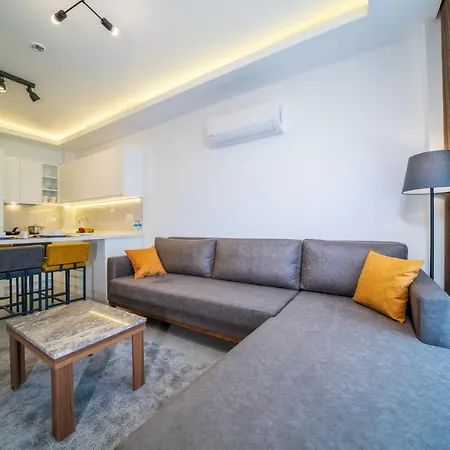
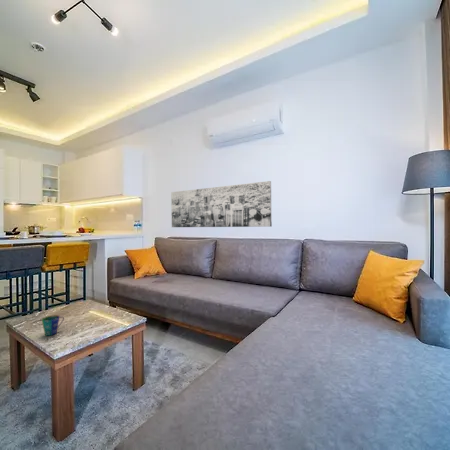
+ cup [41,314,65,337]
+ wall art [170,180,273,228]
